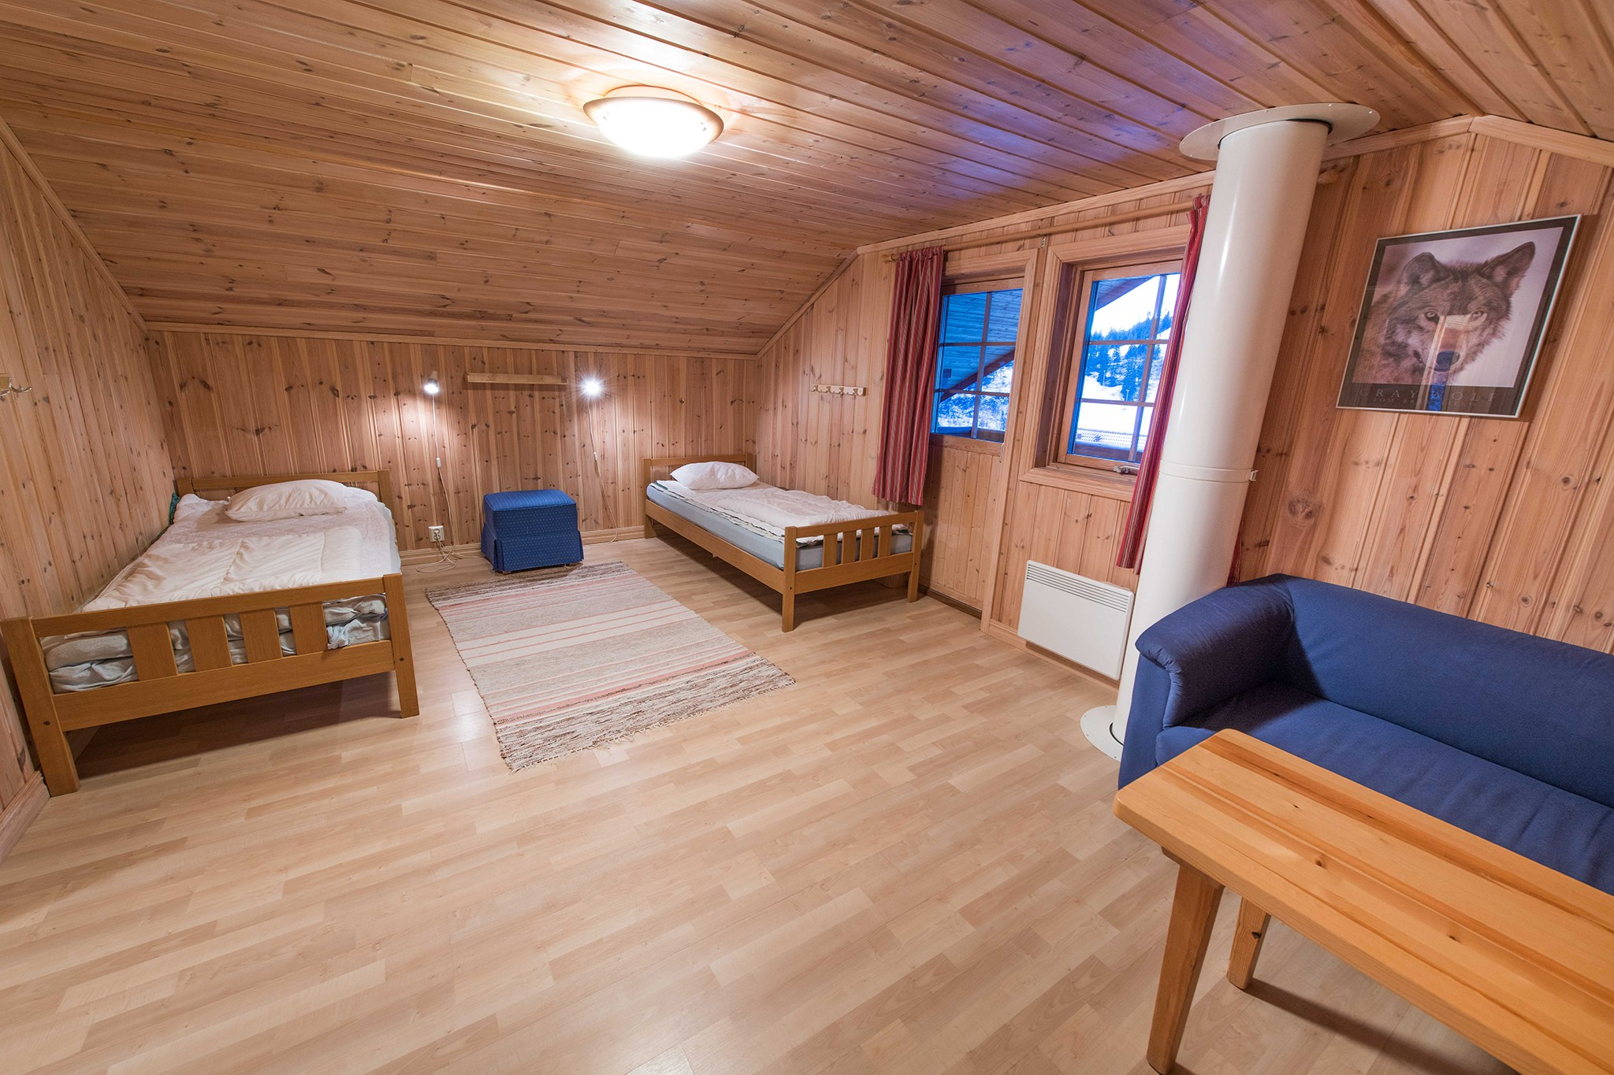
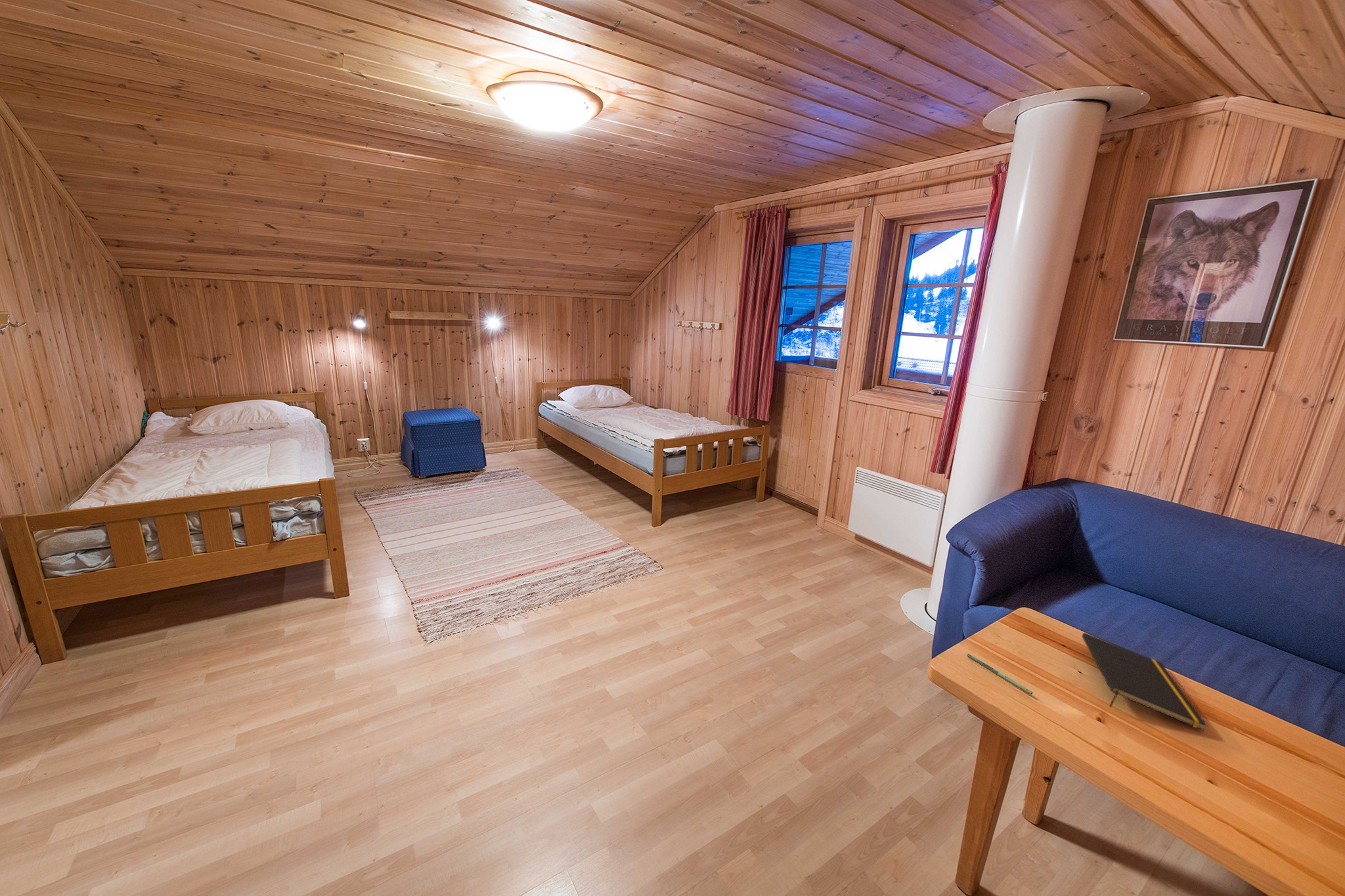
+ notepad [1081,632,1208,731]
+ pen [966,653,1033,695]
